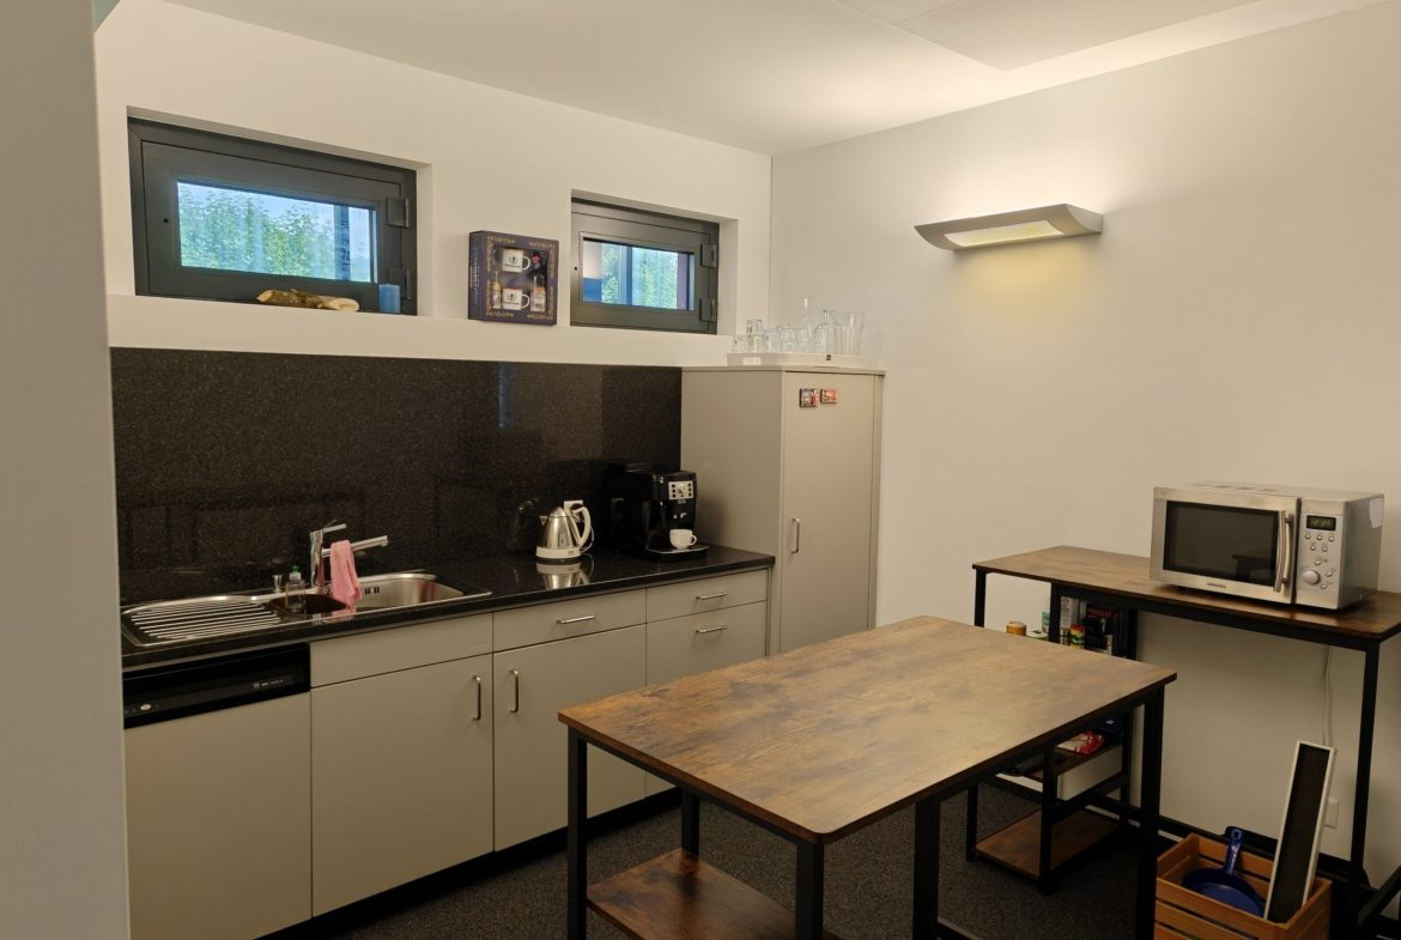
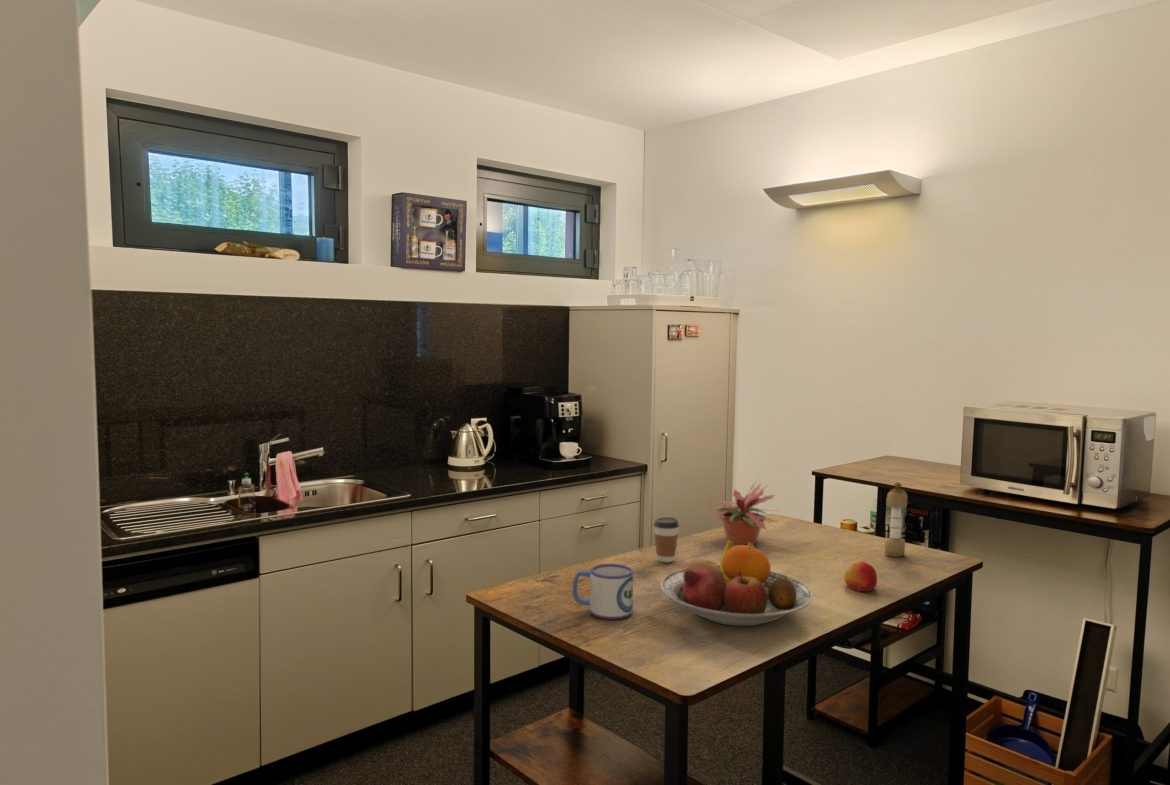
+ coffee cup [653,516,680,563]
+ fruit bowl [660,538,814,627]
+ apple [843,559,878,593]
+ potted plant [706,479,779,545]
+ mug [572,563,634,620]
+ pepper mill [884,481,908,558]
